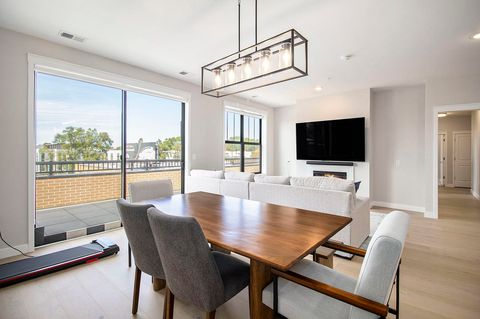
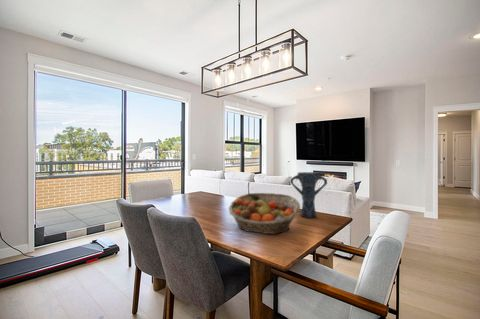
+ fruit basket [227,192,301,235]
+ vase [289,171,328,219]
